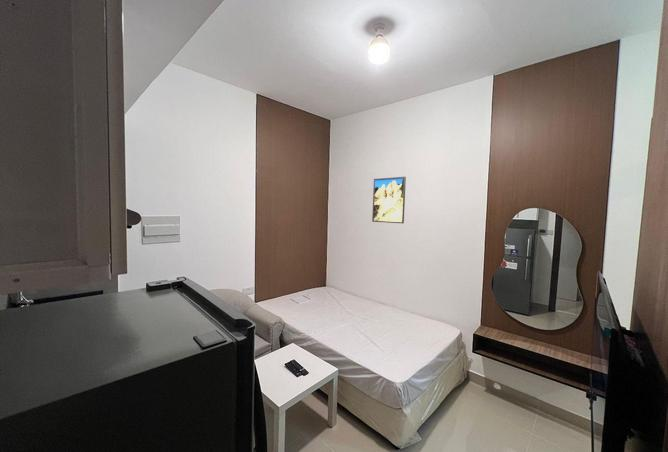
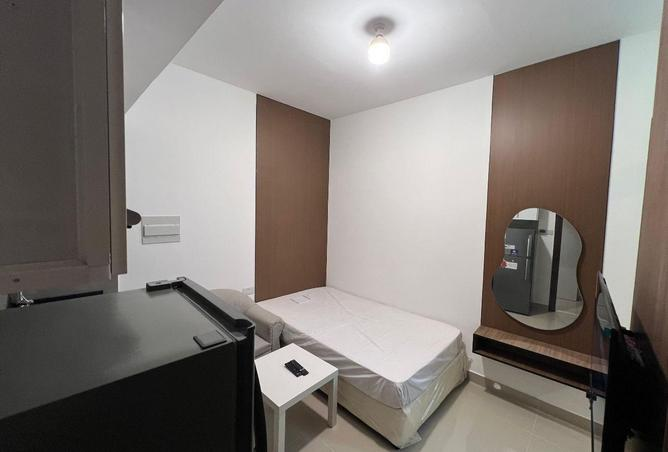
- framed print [371,176,407,224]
